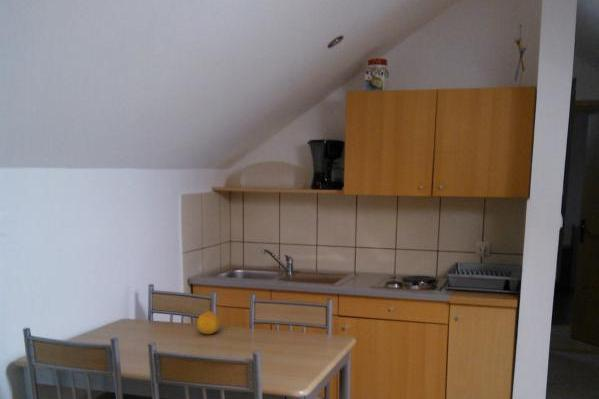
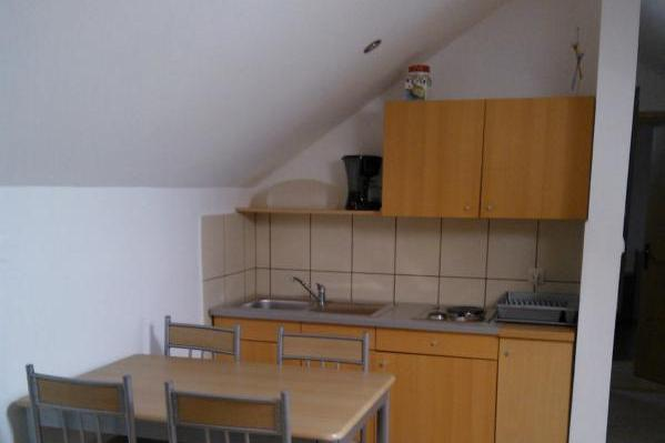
- fruit [196,310,221,335]
